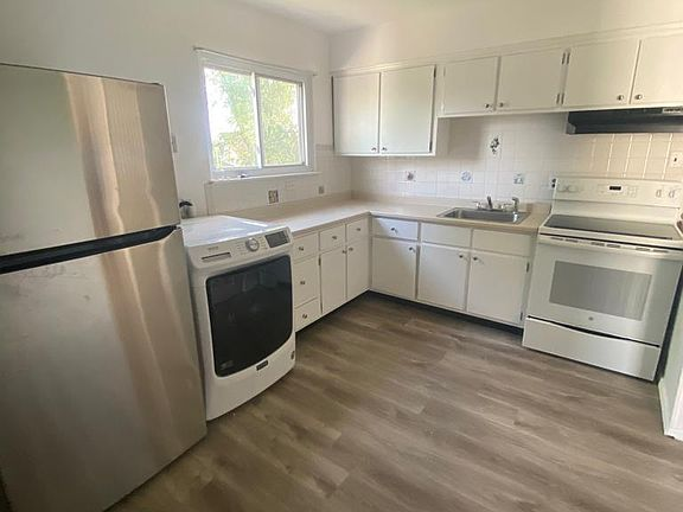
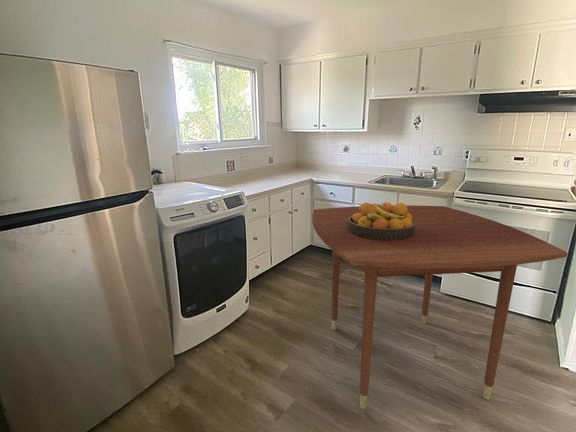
+ dining table [311,204,568,410]
+ fruit bowl [348,201,415,240]
